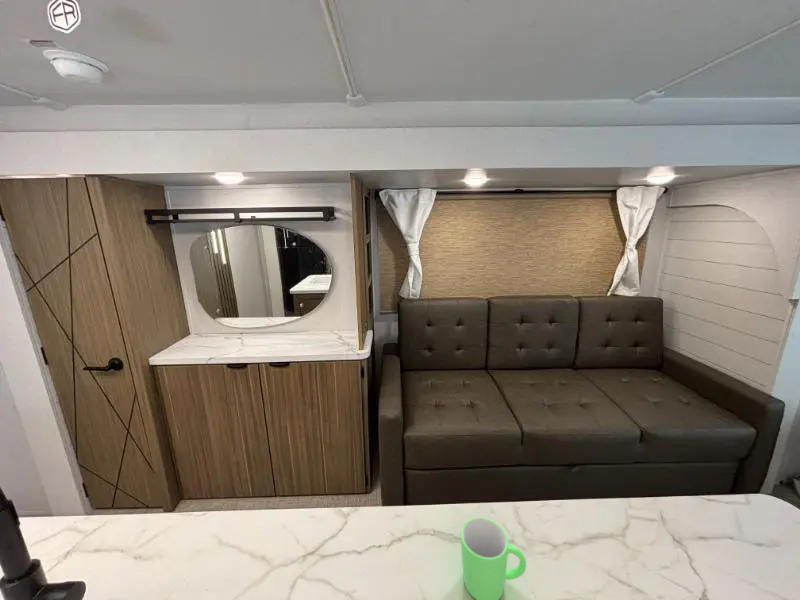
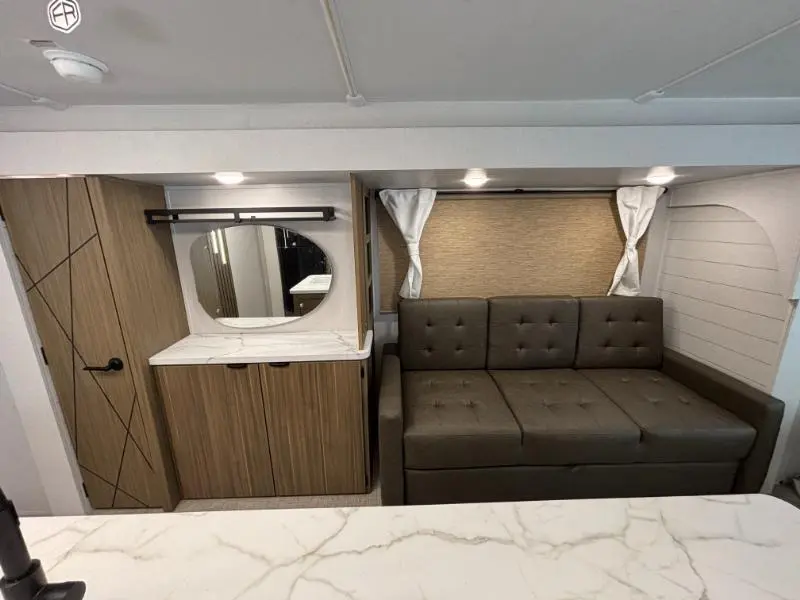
- mug [460,517,527,600]
